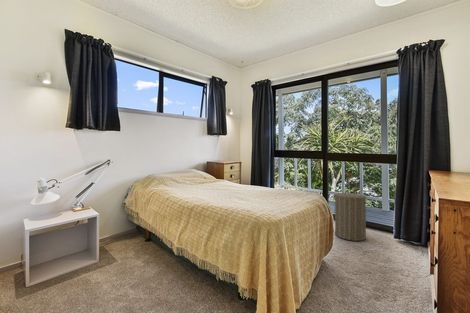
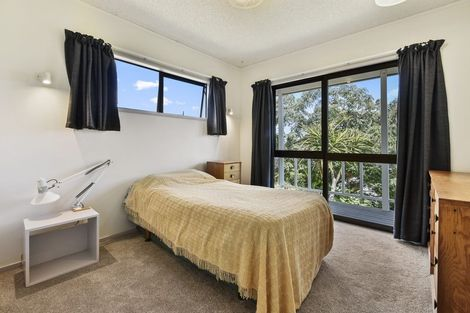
- laundry hamper [331,188,371,242]
